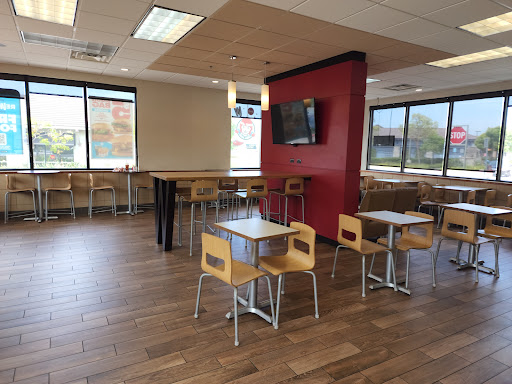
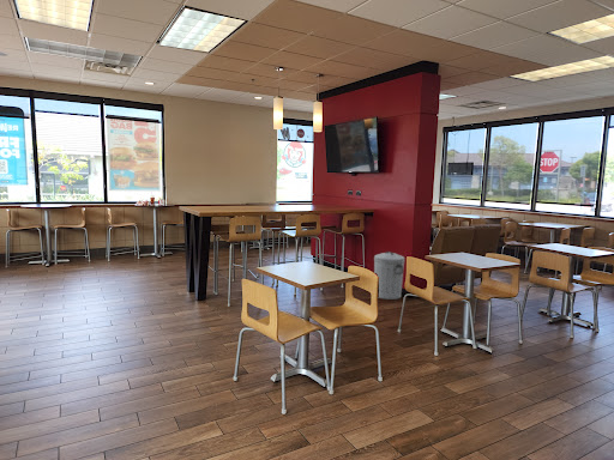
+ trash can [373,250,405,301]
